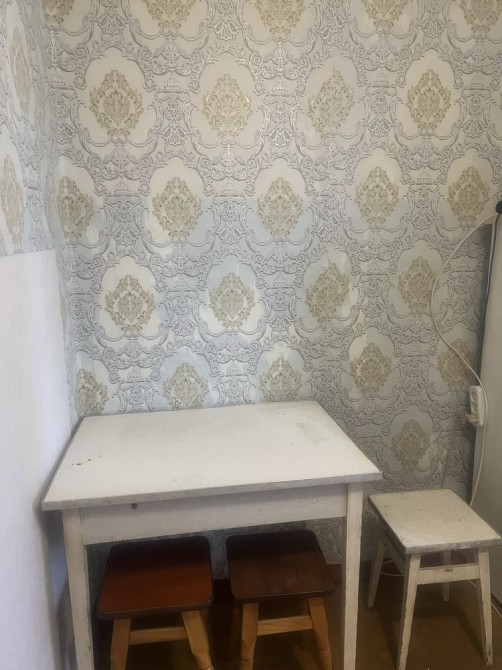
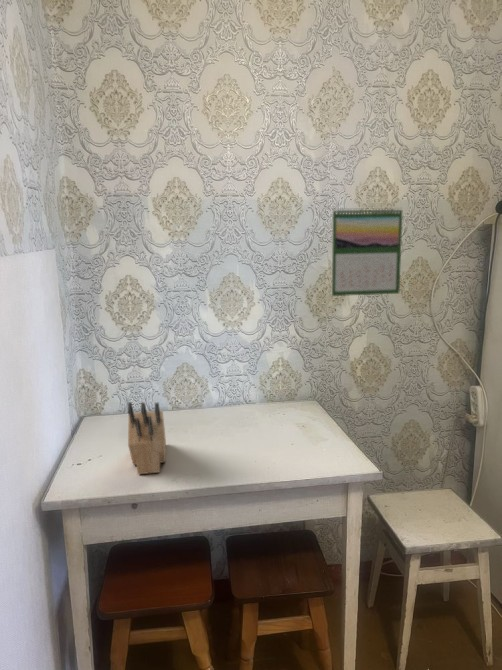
+ calendar [331,205,403,297]
+ knife block [127,401,167,475]
